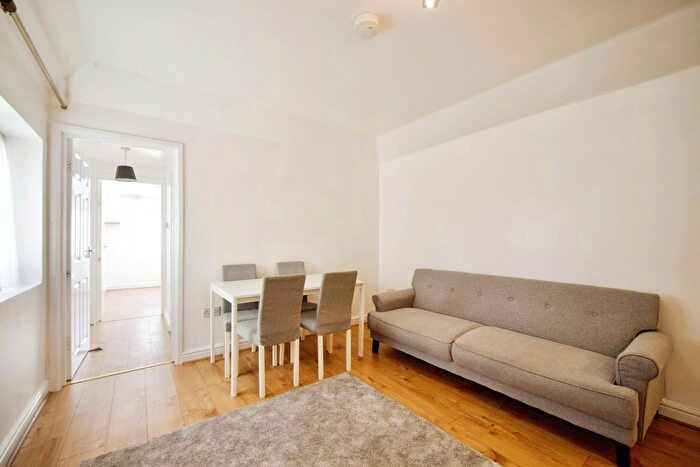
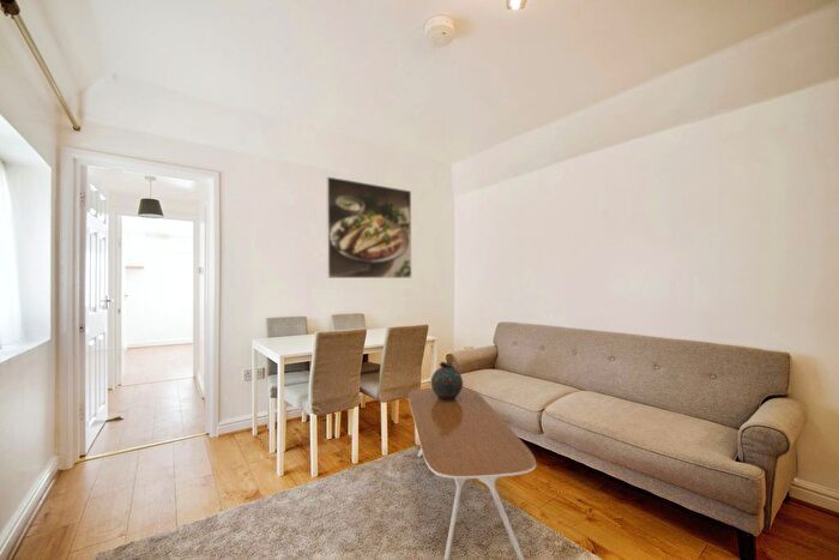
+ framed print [325,175,412,279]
+ coffee table [408,386,537,560]
+ snuff bottle [430,361,464,401]
